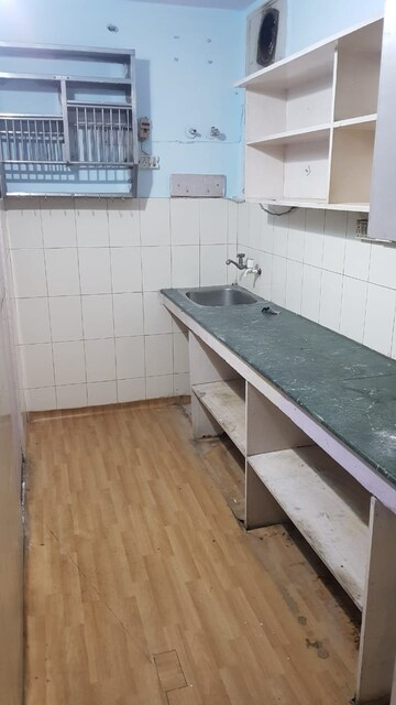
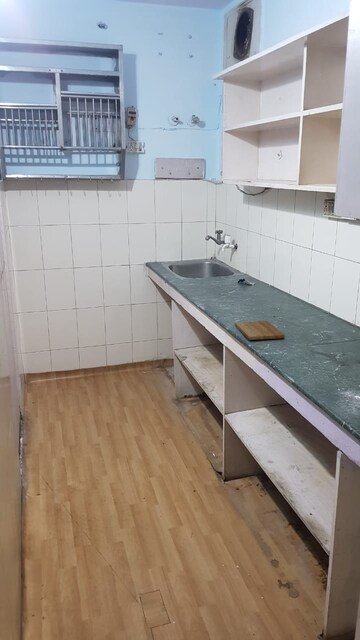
+ cutting board [234,320,286,341]
